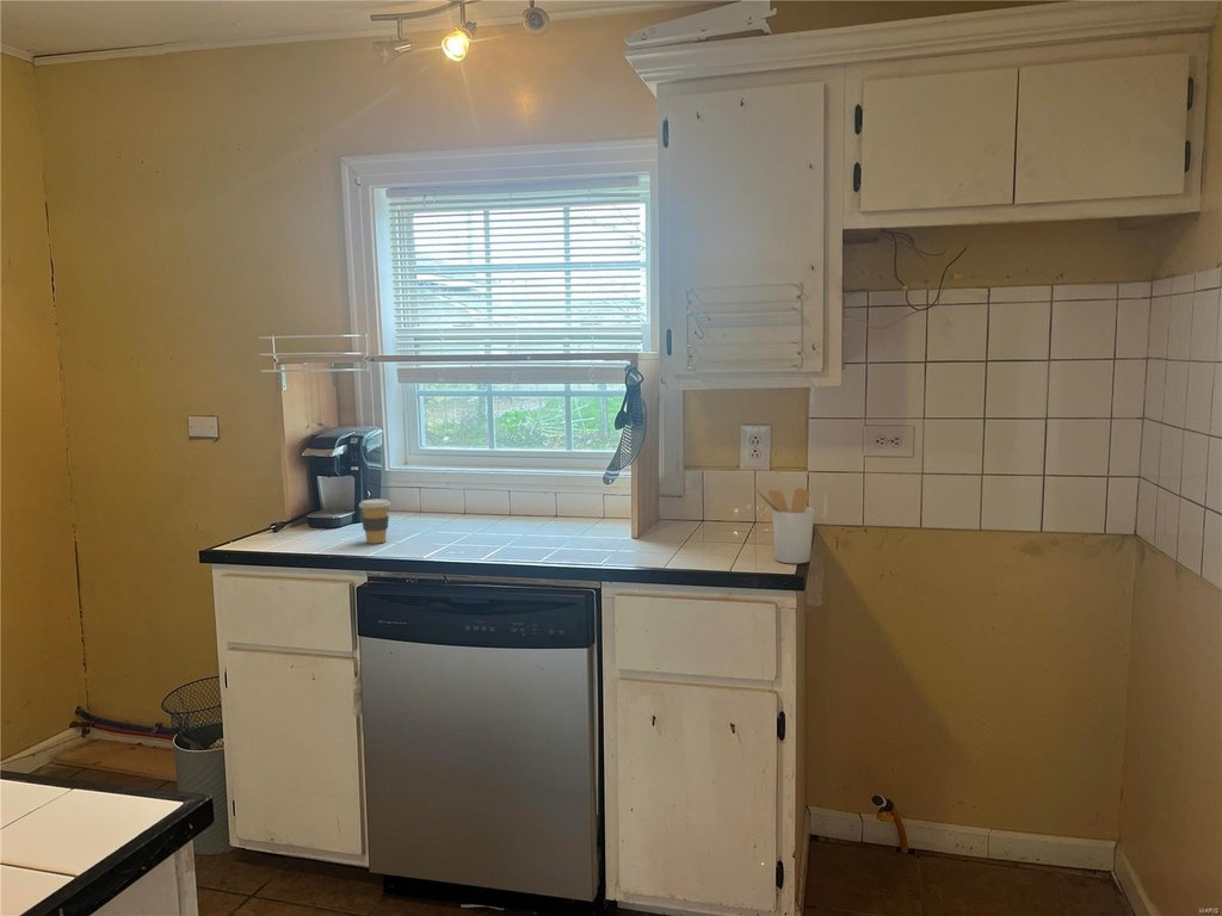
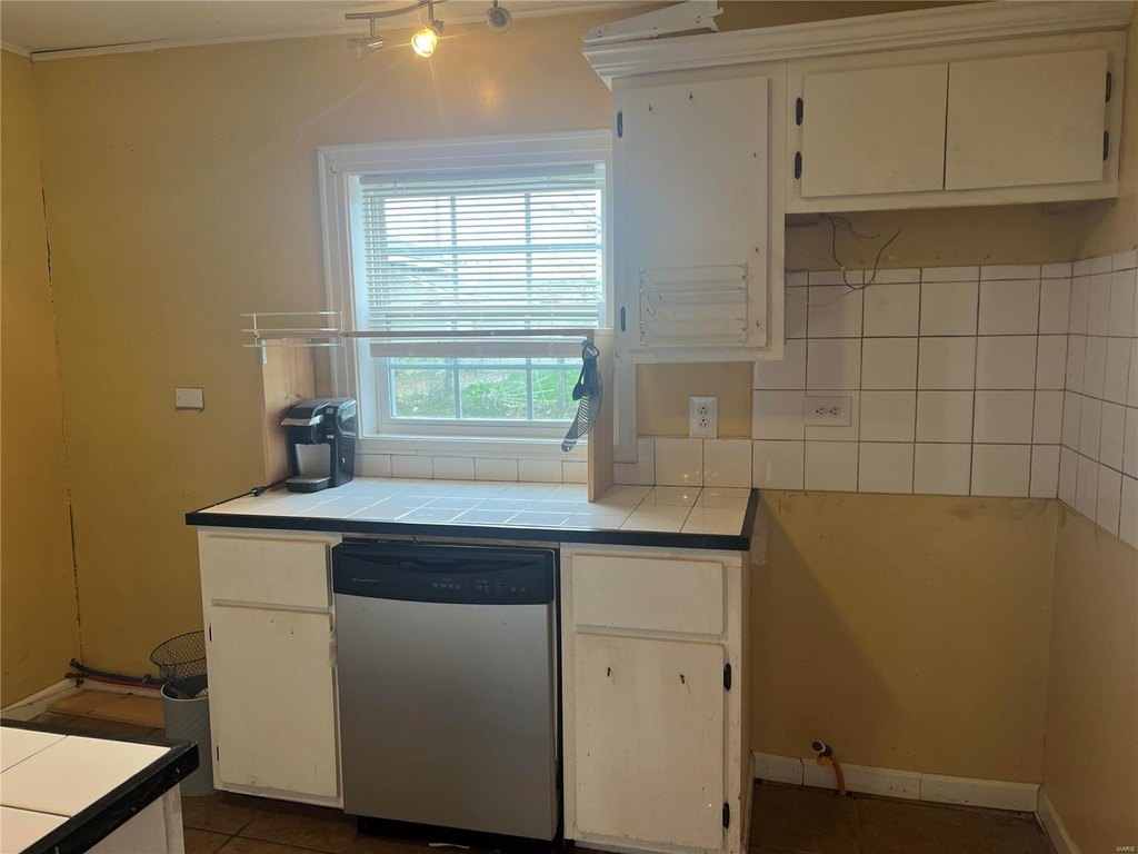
- coffee cup [358,497,391,545]
- utensil holder [754,487,815,564]
